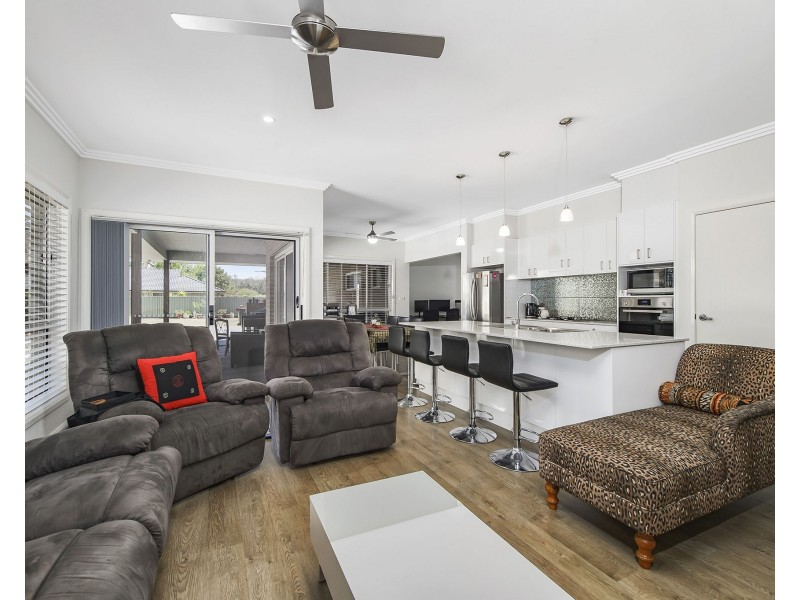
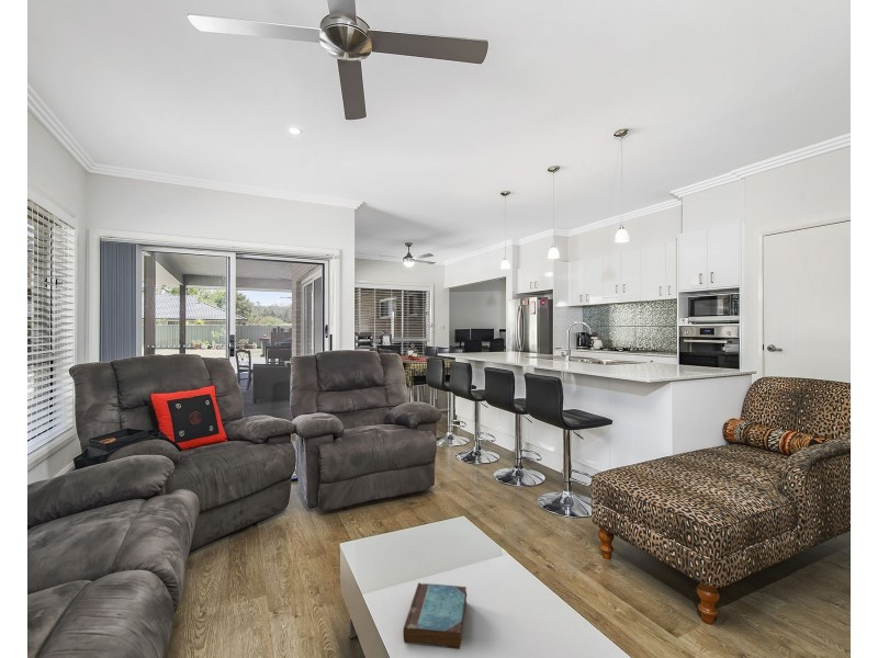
+ book [402,581,468,650]
